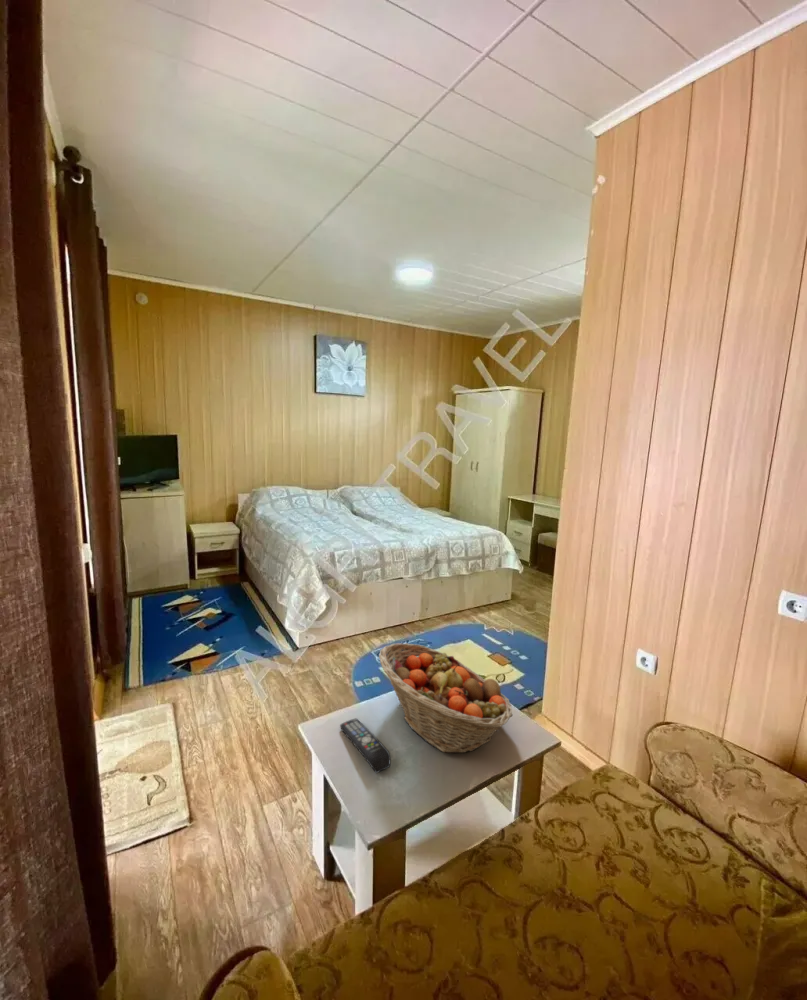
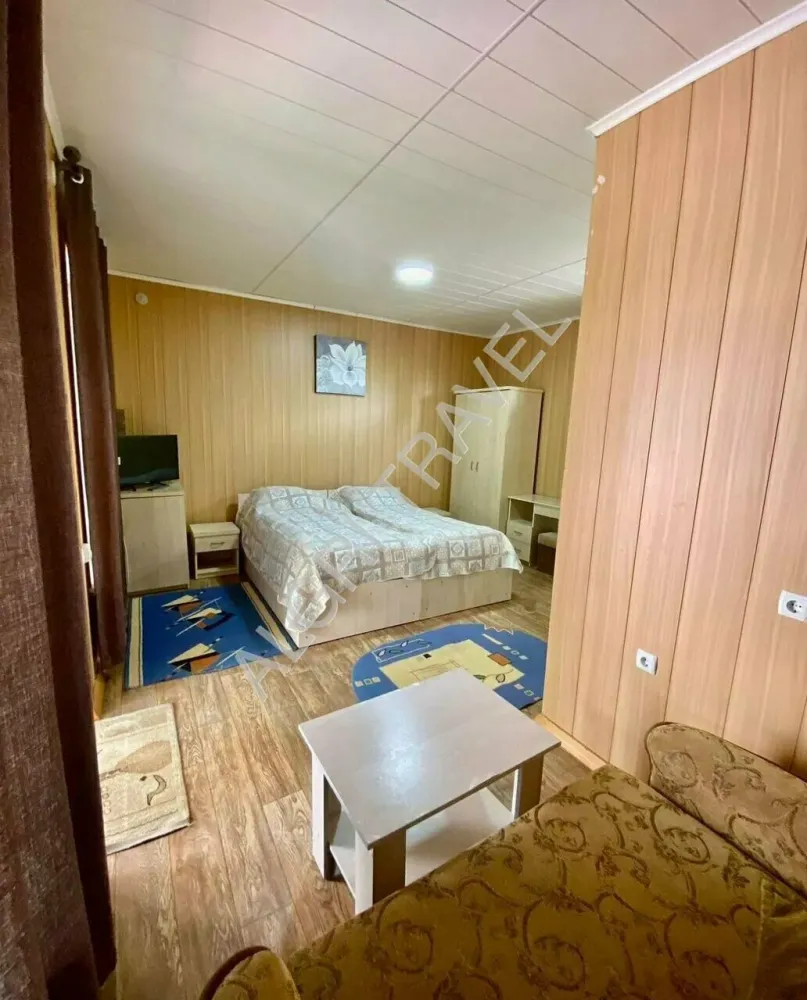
- fruit basket [378,642,513,754]
- remote control [339,718,391,774]
